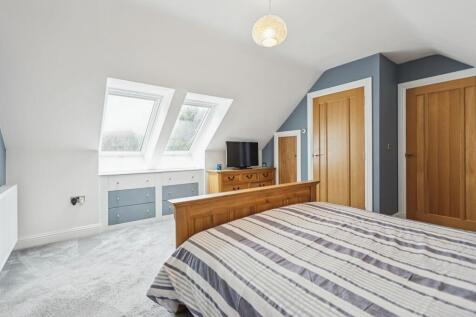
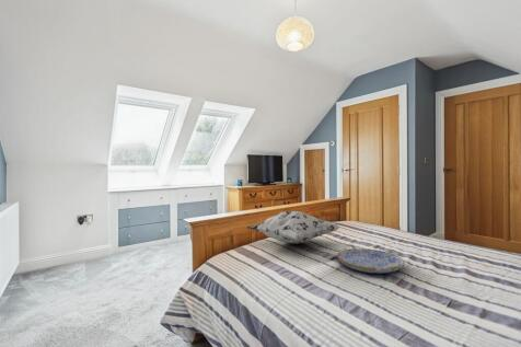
+ serving tray [336,243,406,275]
+ decorative pillow [245,210,341,245]
